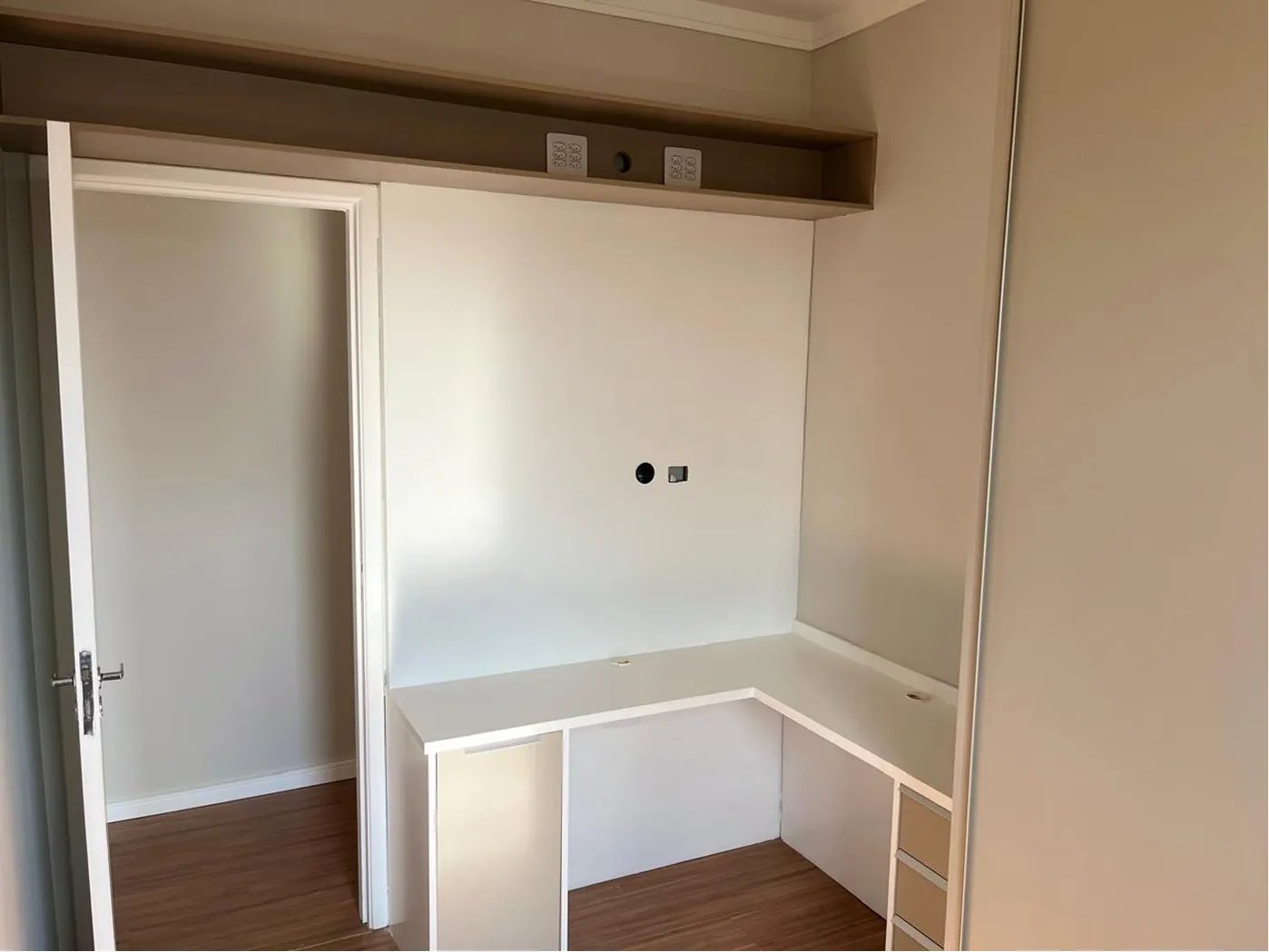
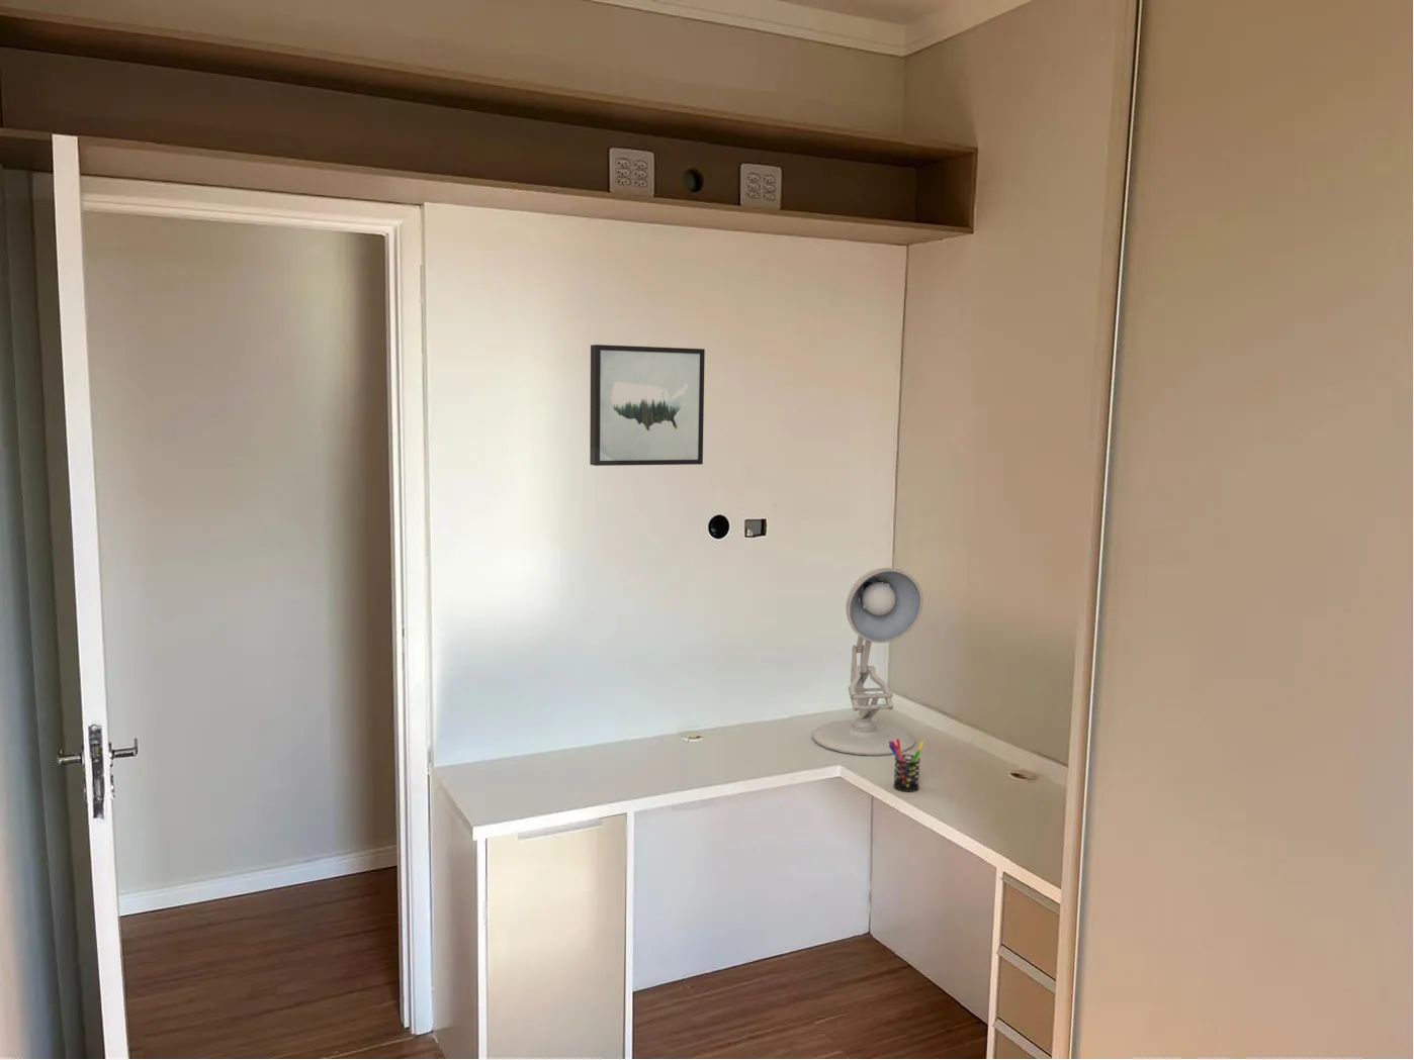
+ pen holder [888,738,926,793]
+ desk lamp [811,567,925,757]
+ wall art [588,344,706,467]
